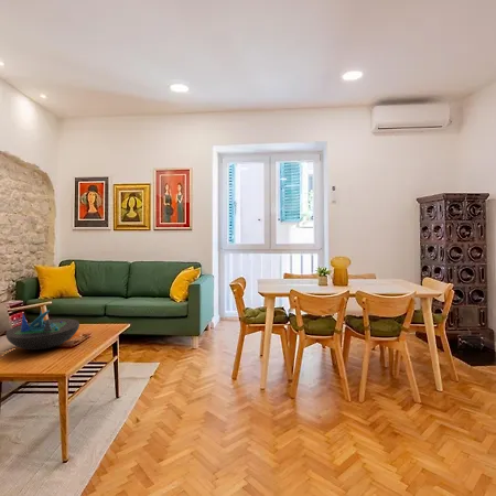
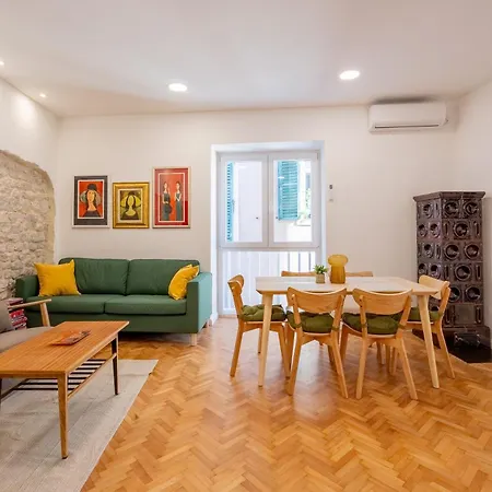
- decorative bowl [4,310,80,351]
